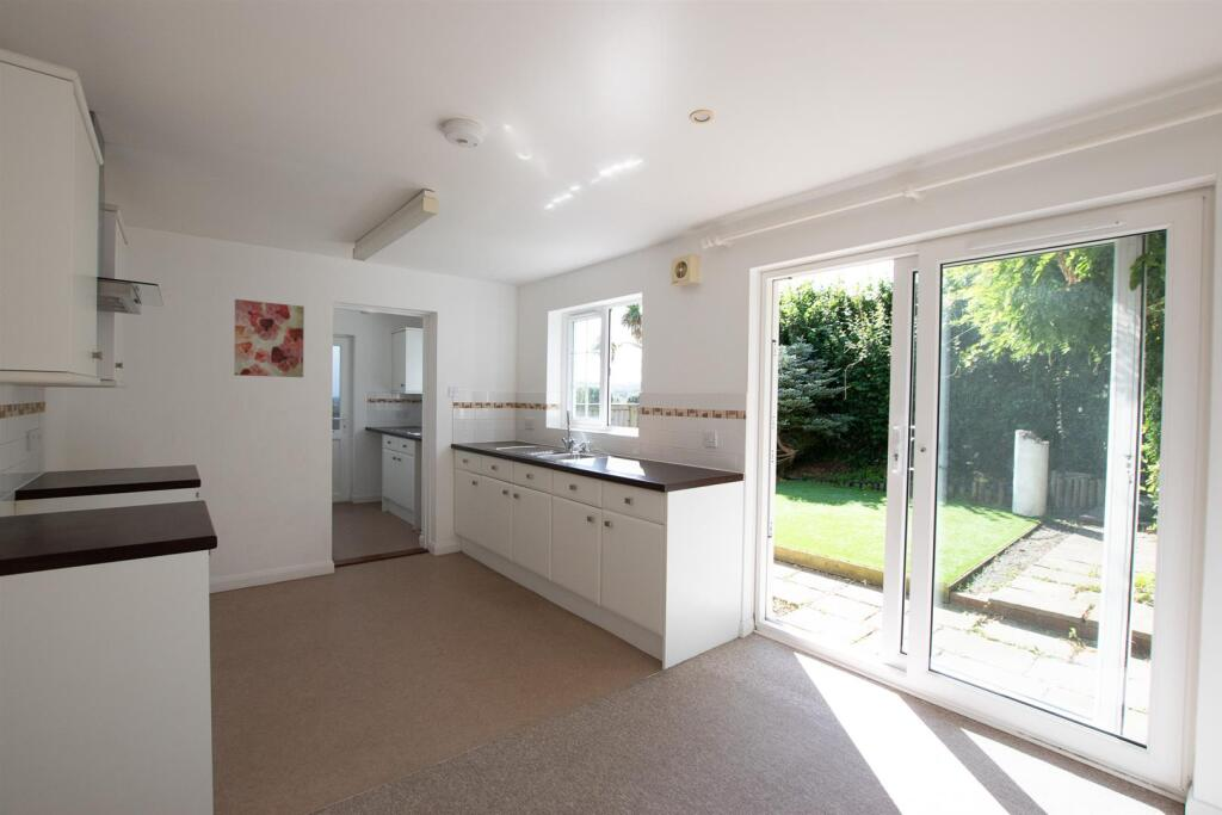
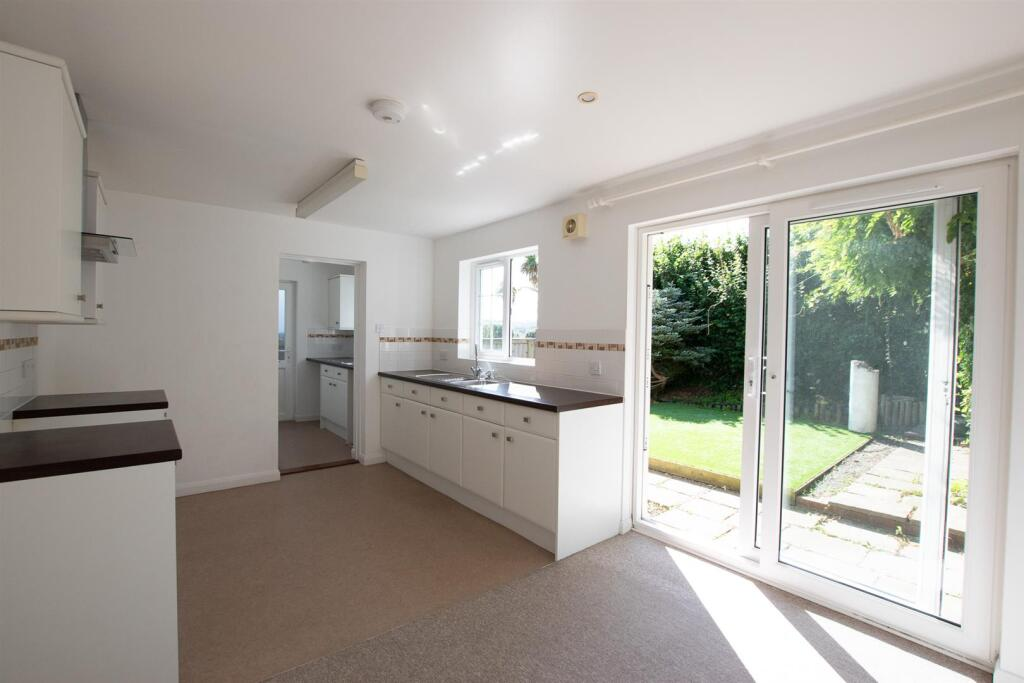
- wall art [233,298,306,378]
